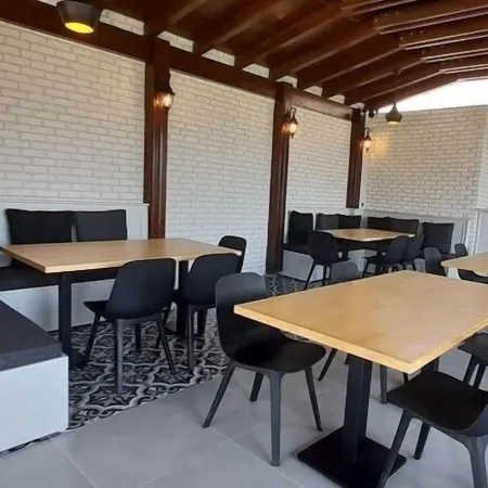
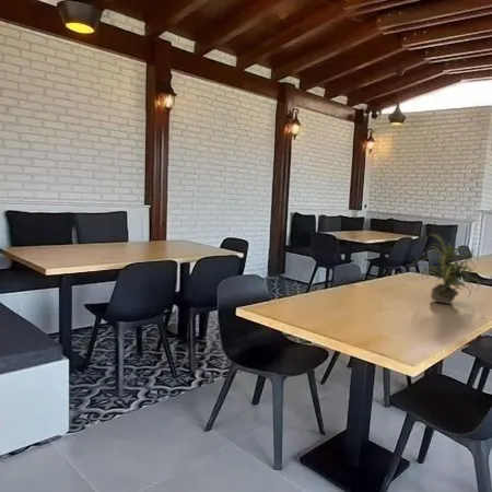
+ potted plant [411,233,481,305]
